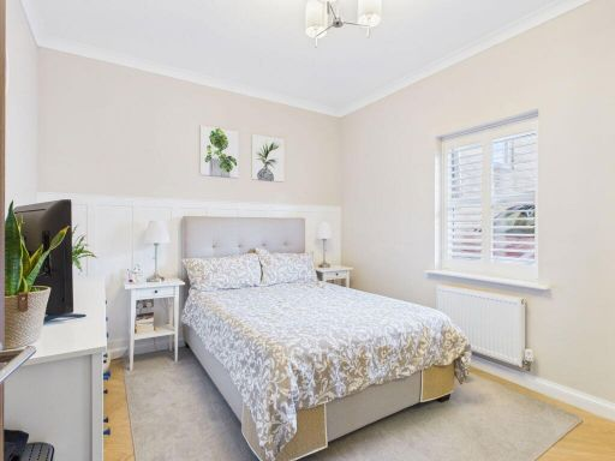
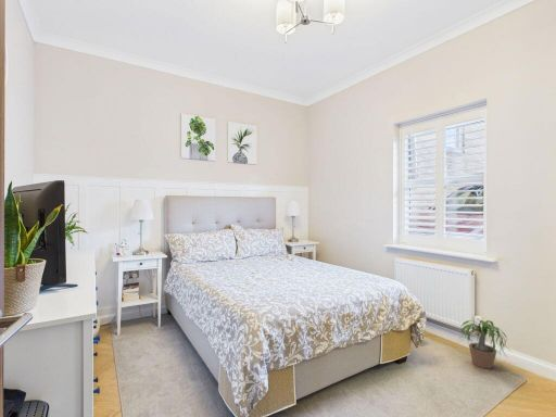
+ potted plant [454,319,513,370]
